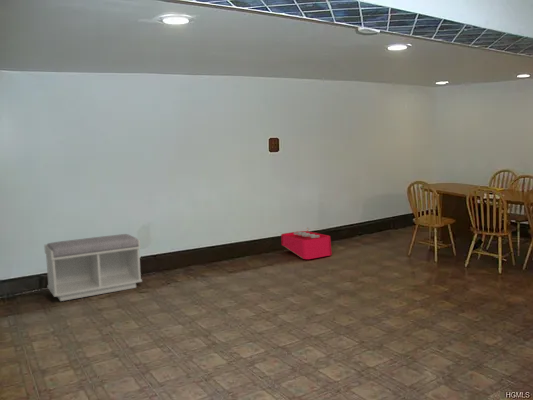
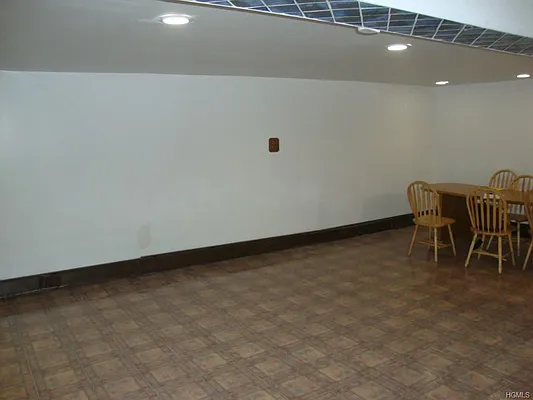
- storage bin [280,227,333,260]
- bench [43,233,143,302]
